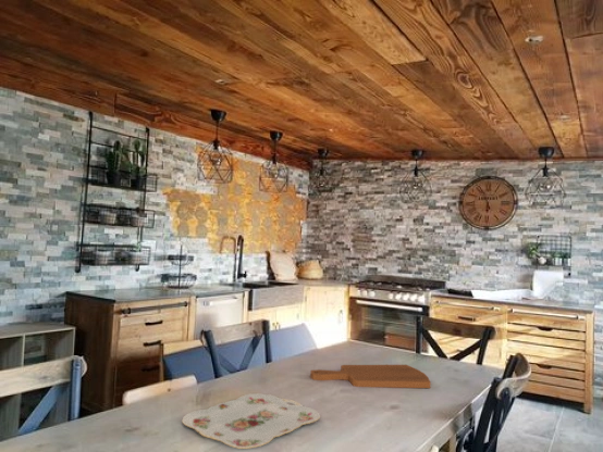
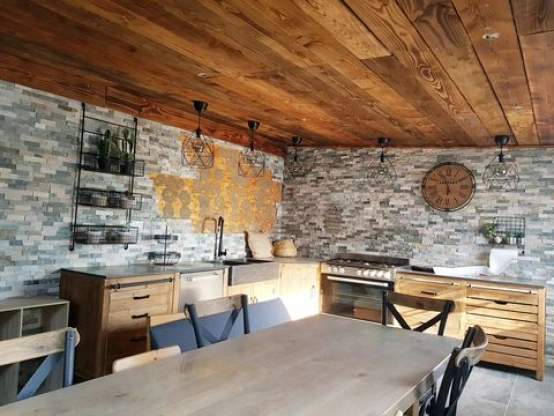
- cutting board [309,364,432,389]
- serving tray [181,392,321,450]
